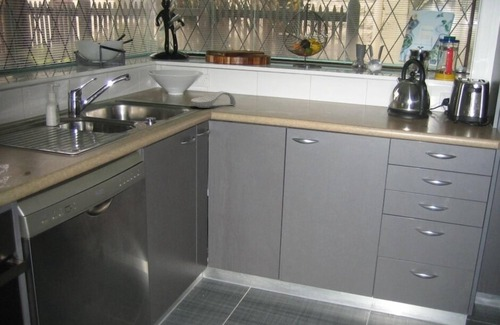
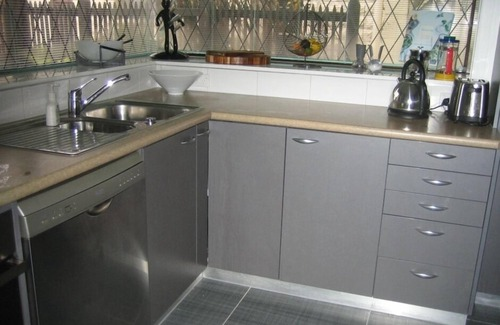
- spoon rest [190,90,237,109]
